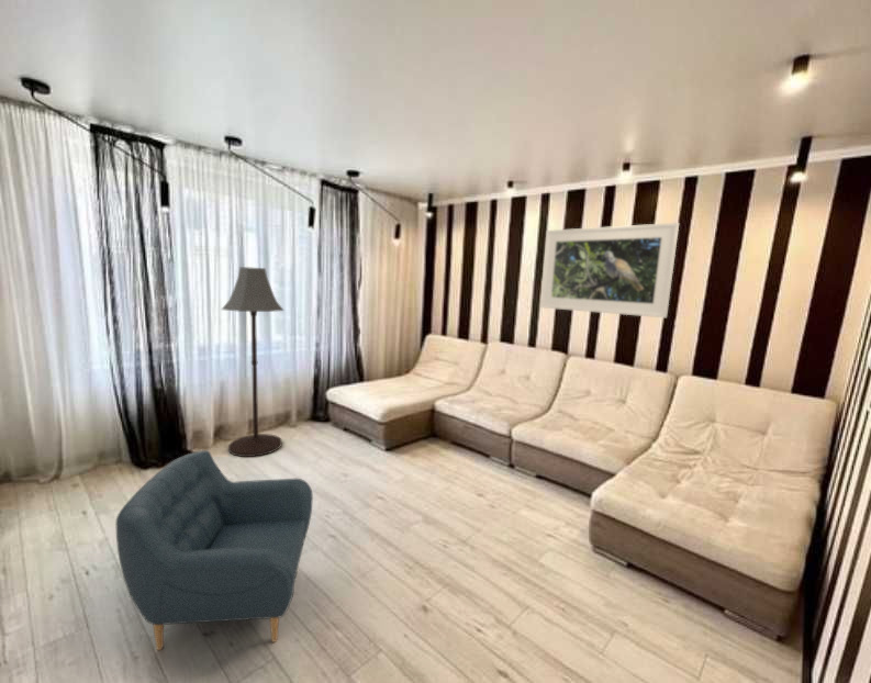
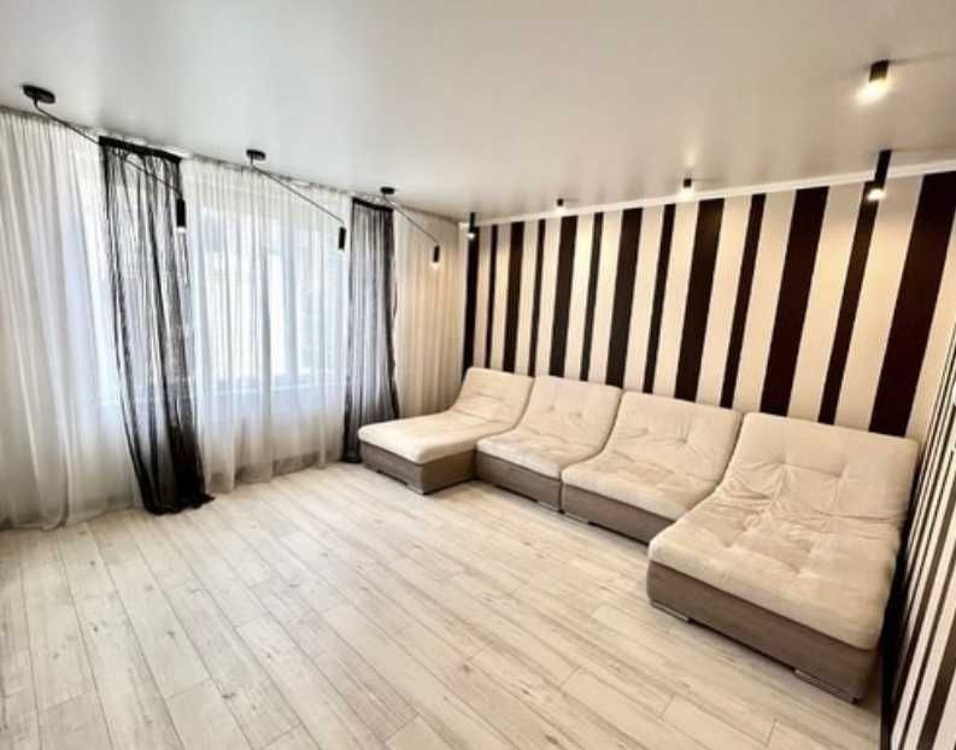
- armchair [114,449,314,651]
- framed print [539,222,680,318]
- floor lamp [221,266,286,458]
